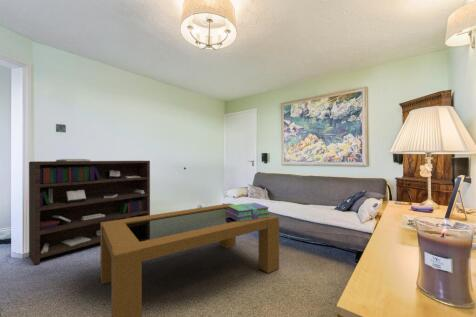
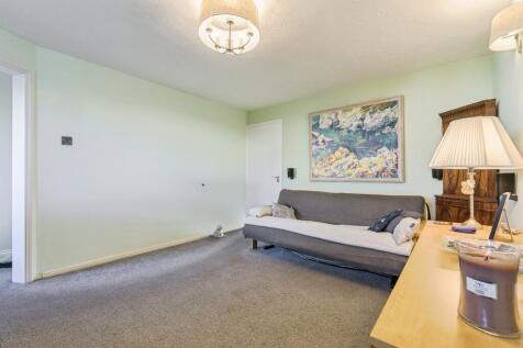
- stack of books [226,202,271,222]
- bookshelf [28,158,151,266]
- coffee table [100,202,280,317]
